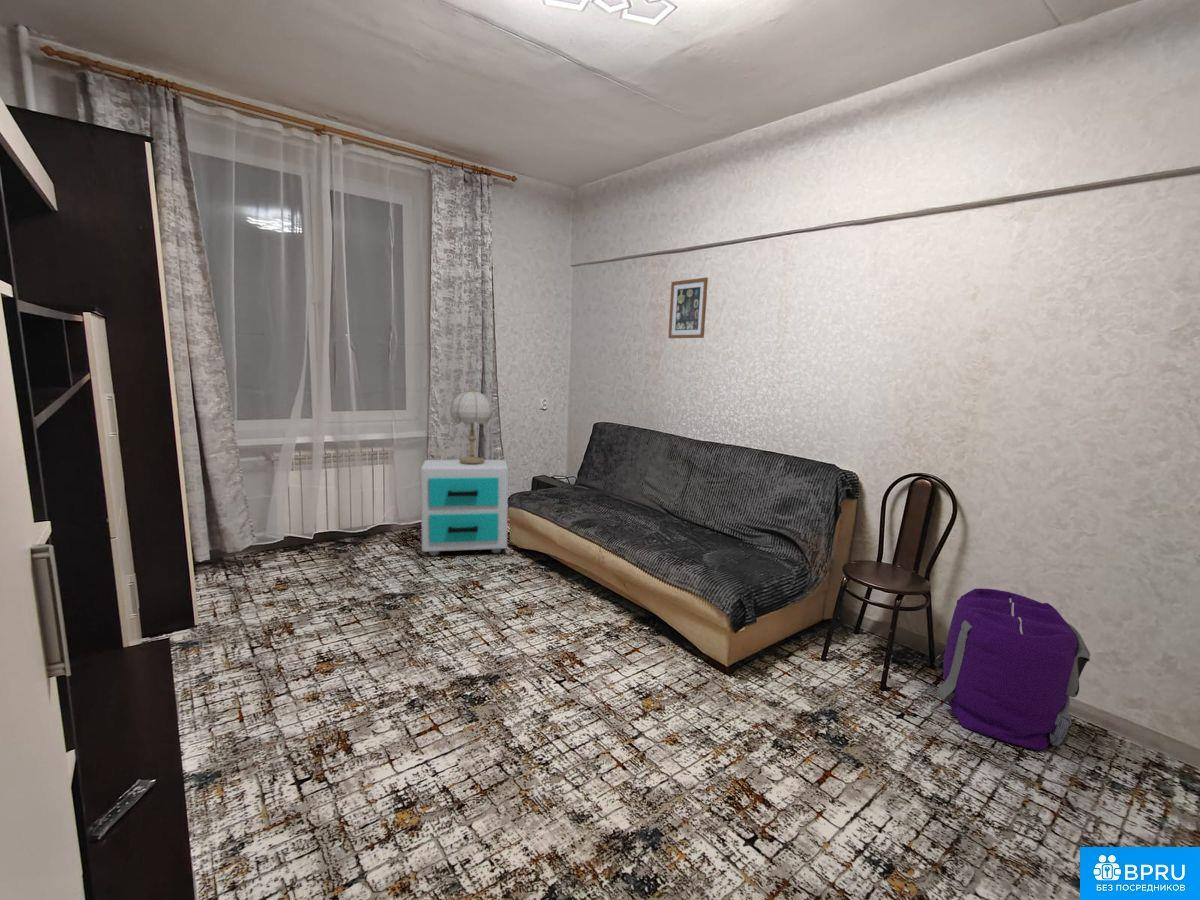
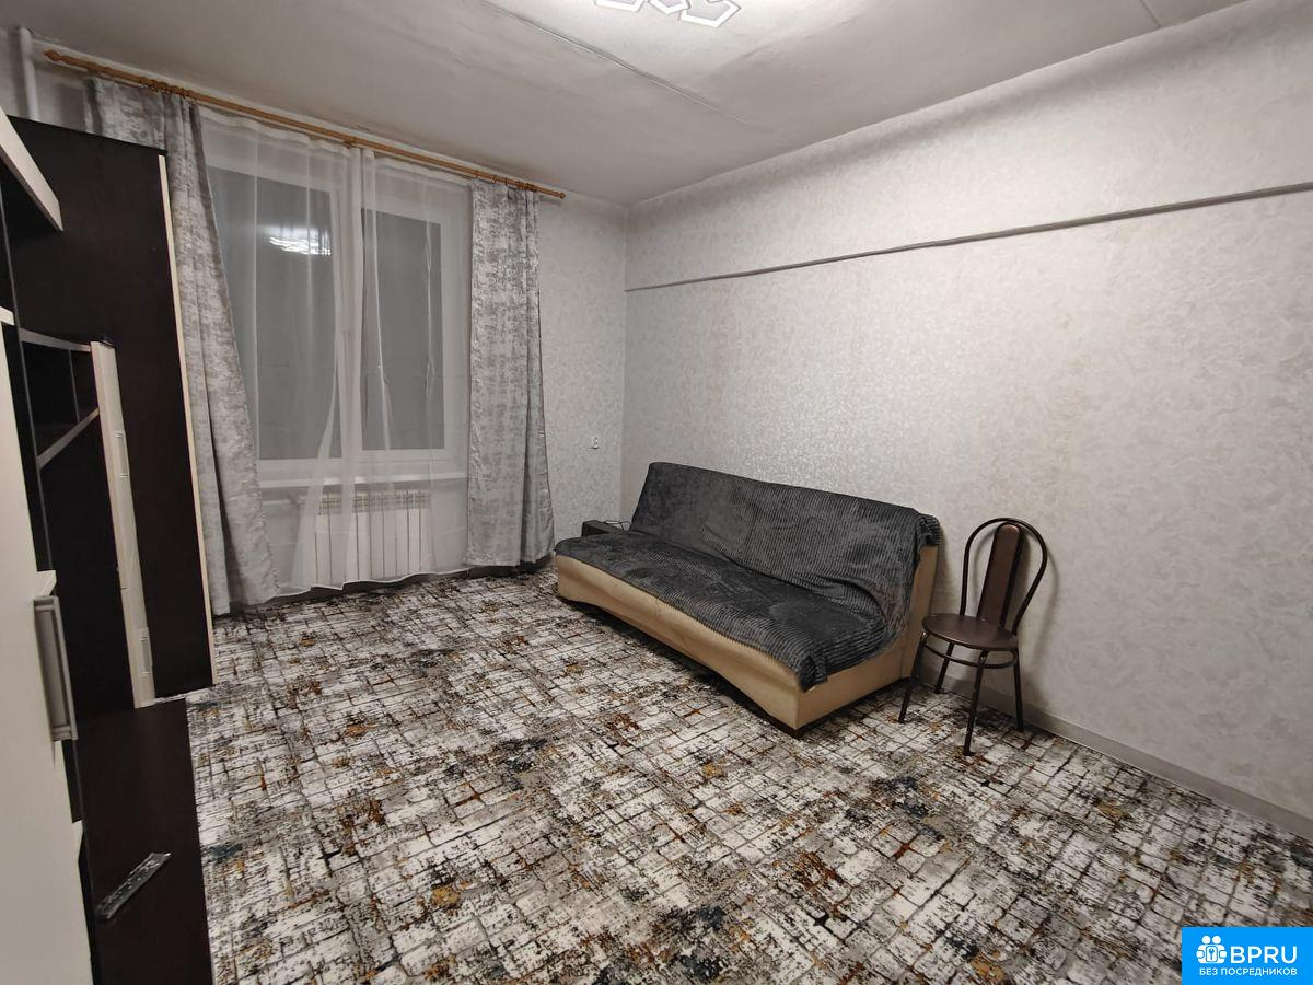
- wall art [667,276,709,339]
- backpack [933,587,1091,751]
- table lamp [449,386,494,463]
- nightstand [420,459,509,557]
